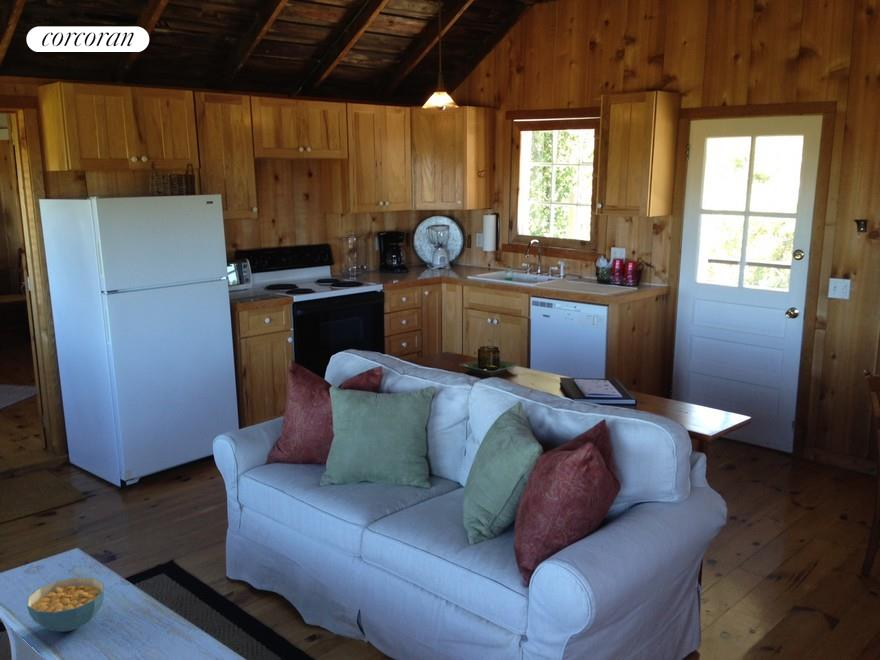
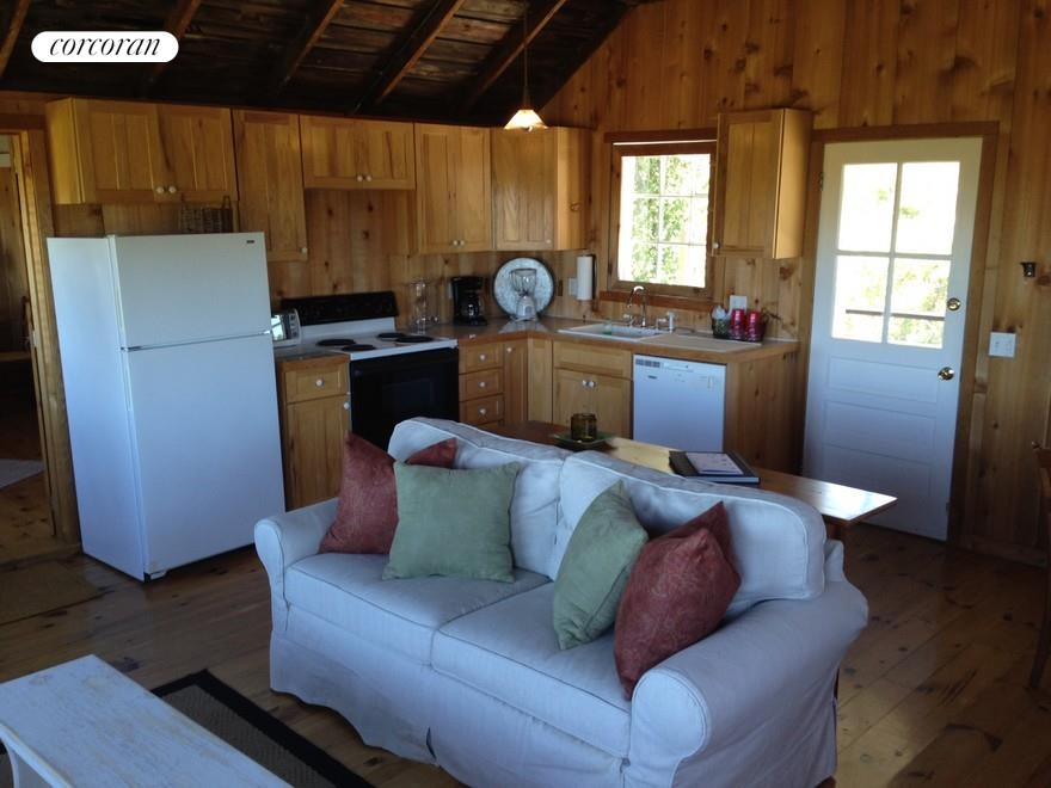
- cereal bowl [26,576,105,633]
